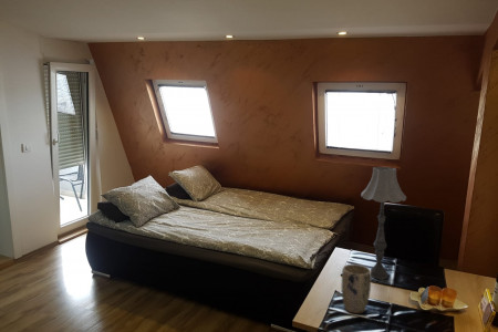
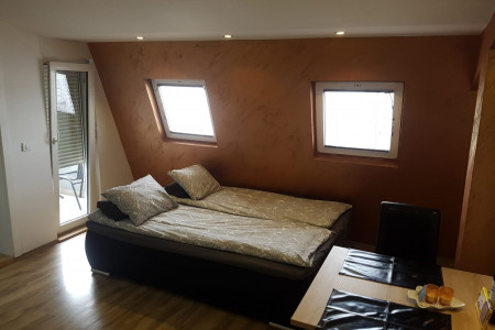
- table lamp [360,166,407,280]
- plant pot [341,263,372,314]
